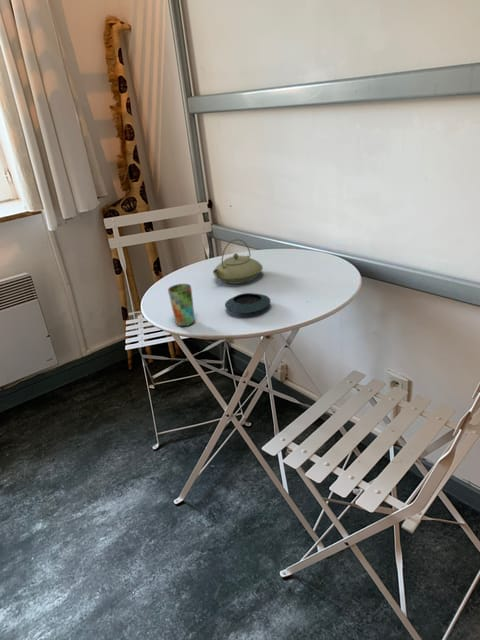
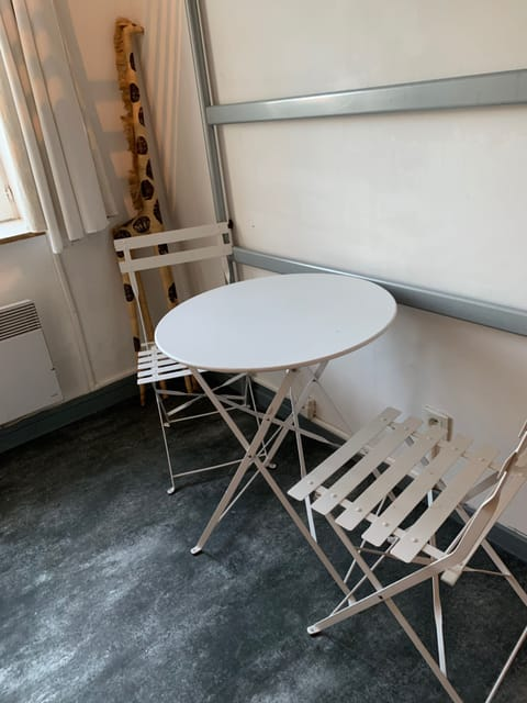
- cup [167,283,196,327]
- saucer [224,292,271,314]
- teapot [212,238,264,285]
